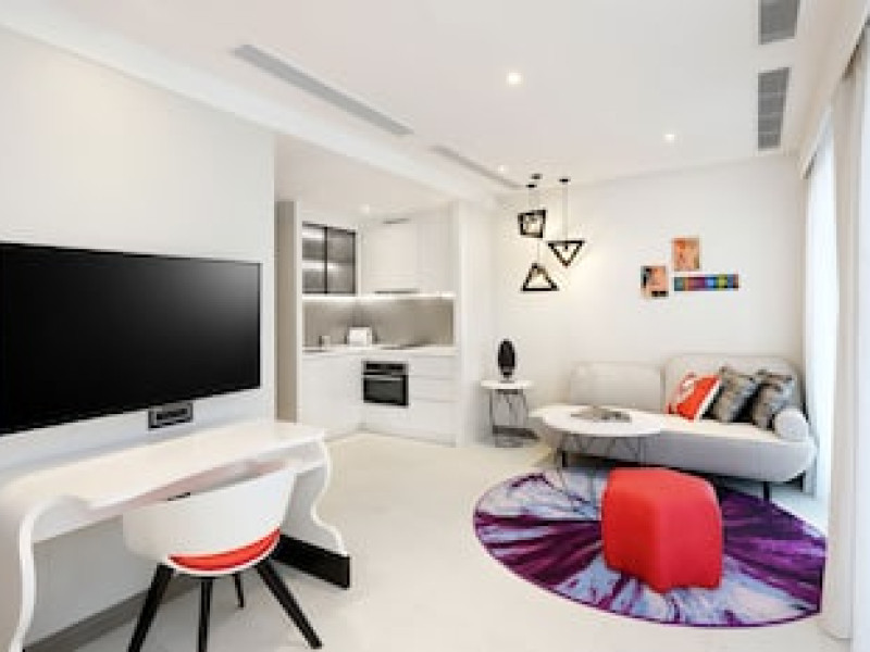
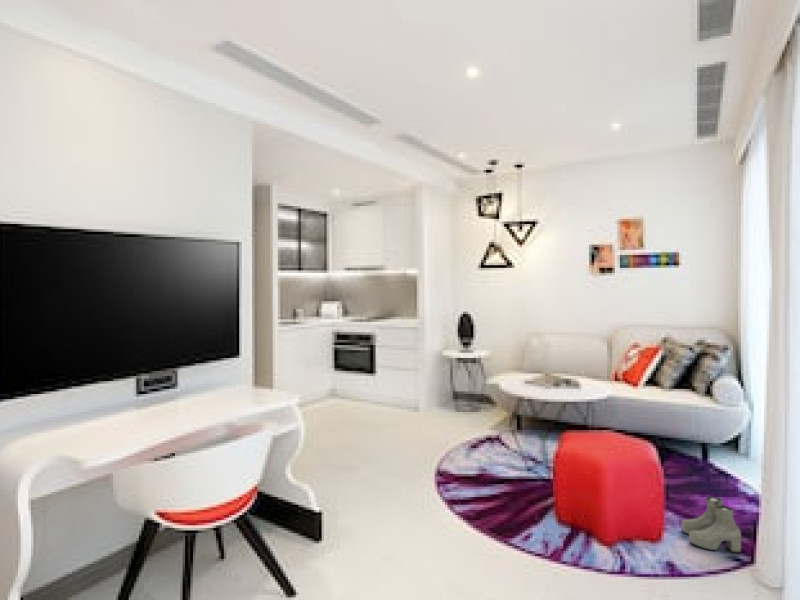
+ boots [680,496,742,553]
